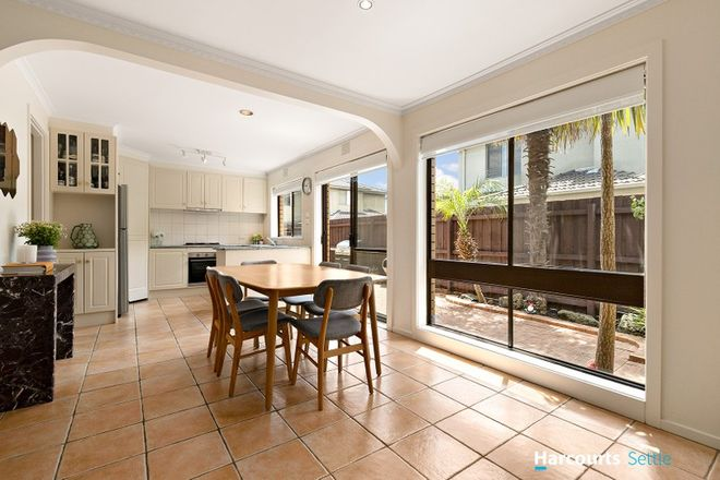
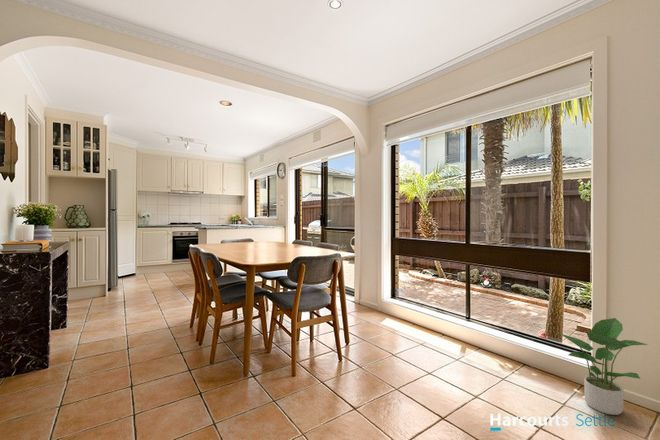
+ potted plant [560,317,649,416]
